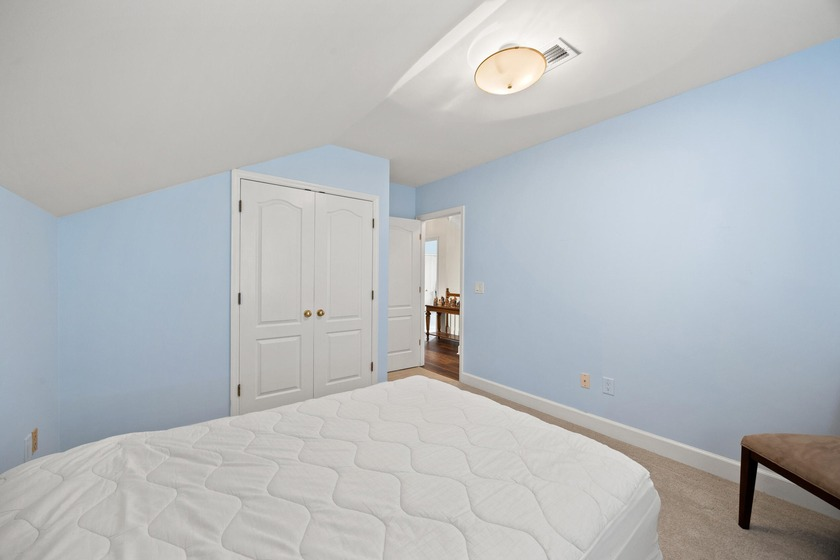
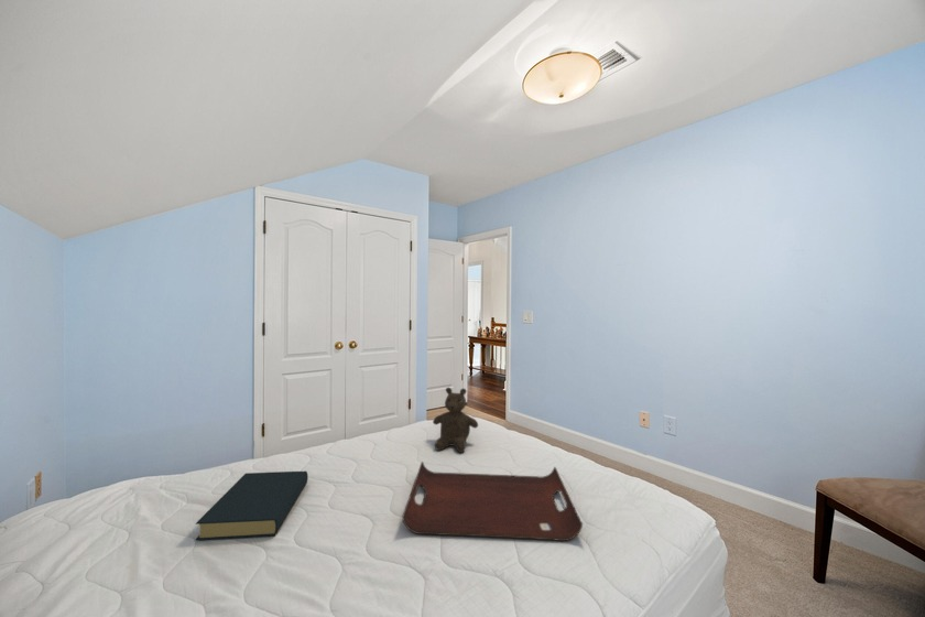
+ teddy bear [432,387,479,454]
+ serving tray [401,461,584,542]
+ hardback book [195,470,309,541]
